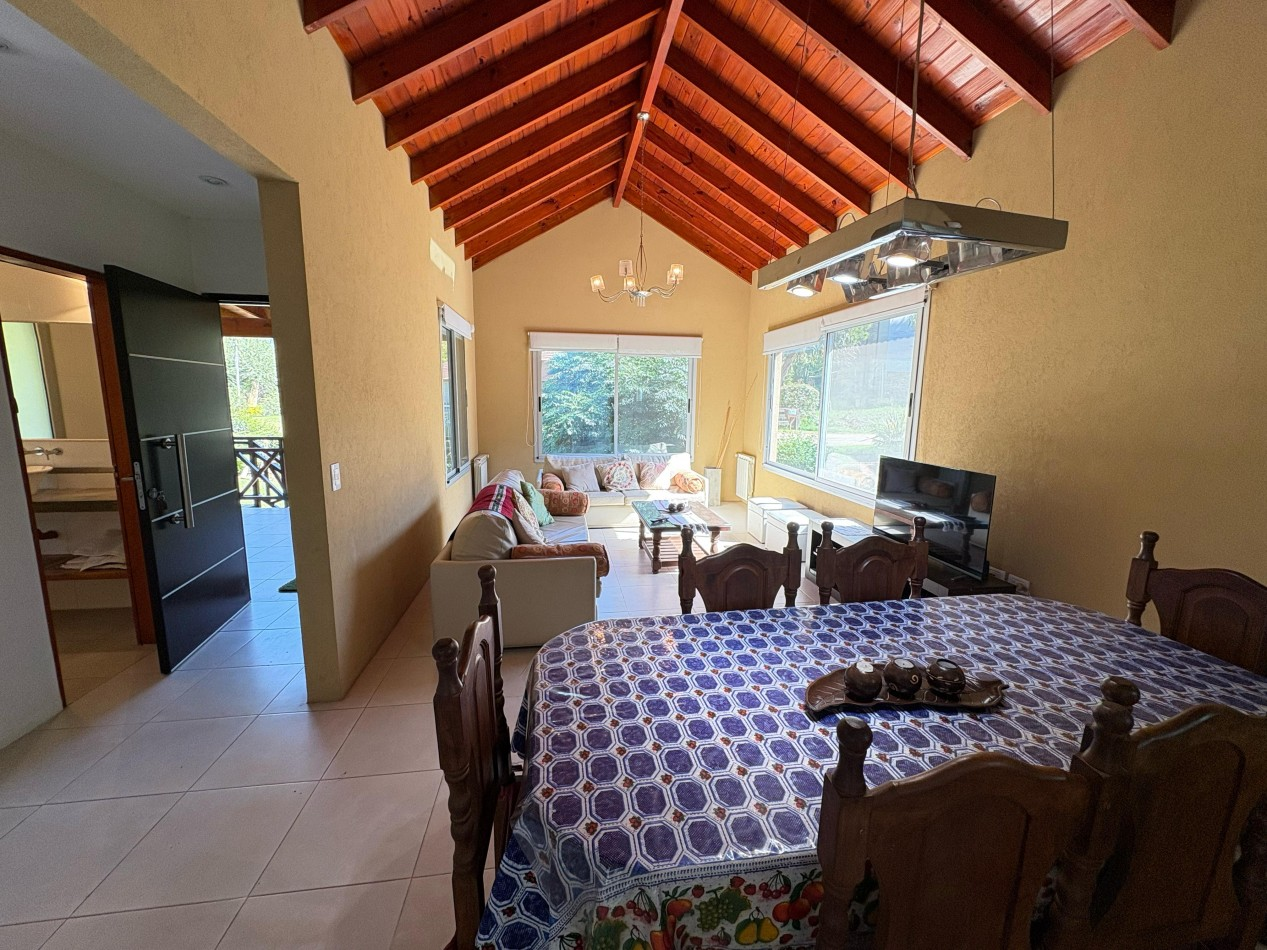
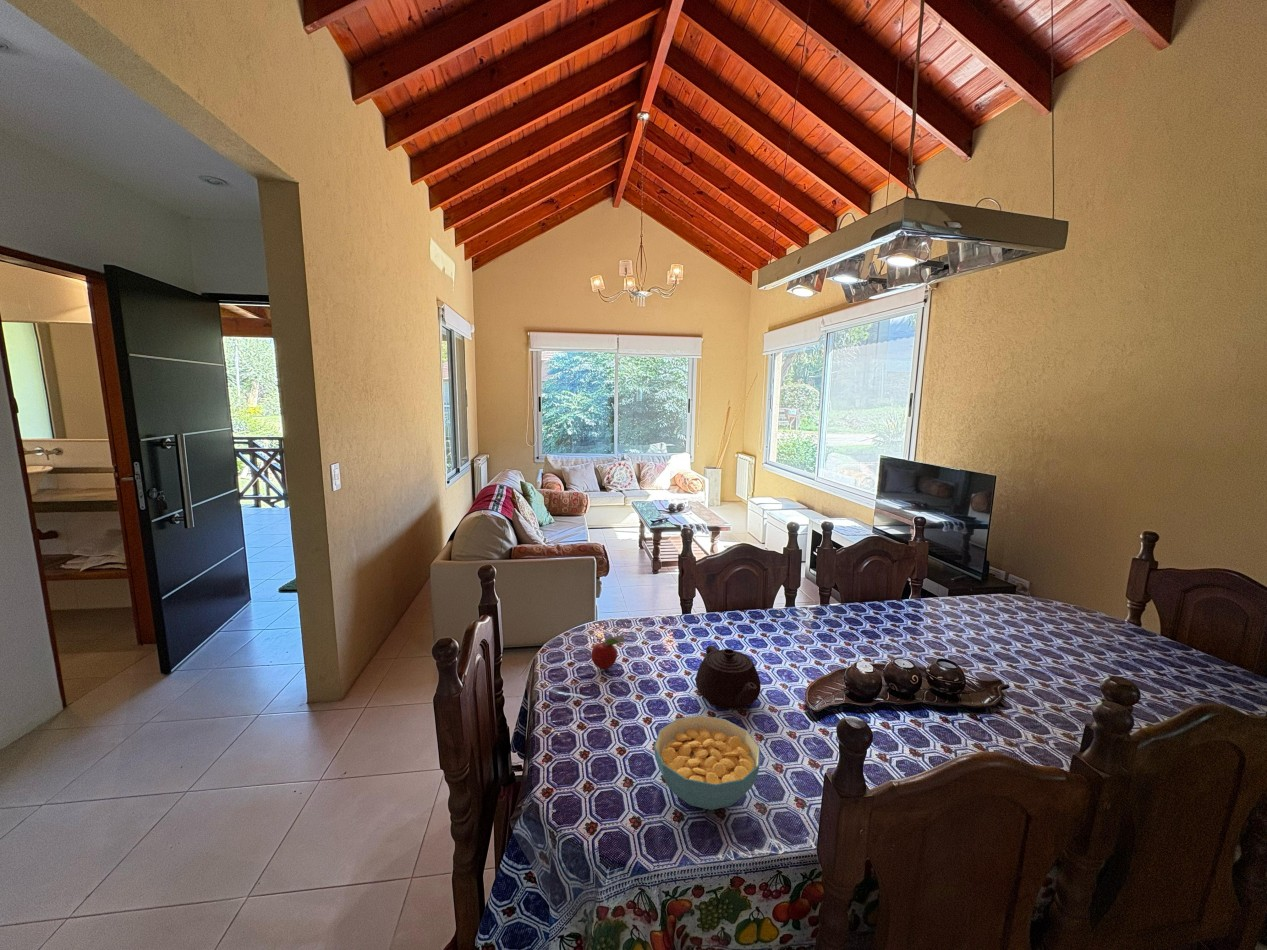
+ cereal bowl [653,714,761,811]
+ fruit [590,634,626,670]
+ teapot [695,645,762,711]
